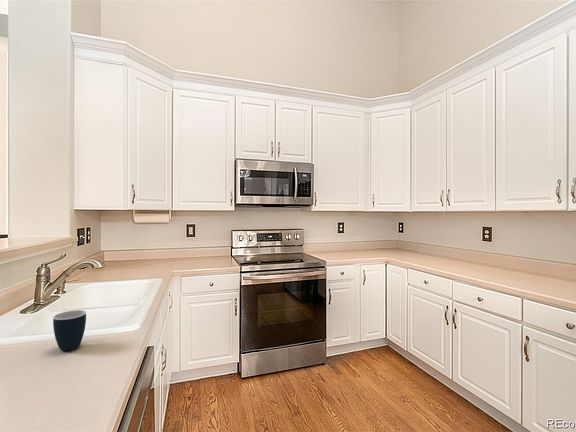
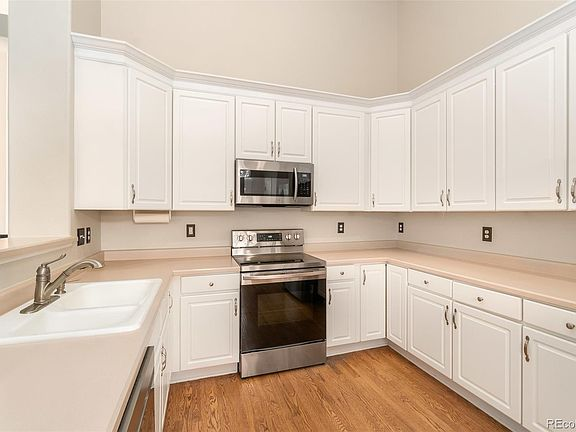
- mug [52,309,87,352]
